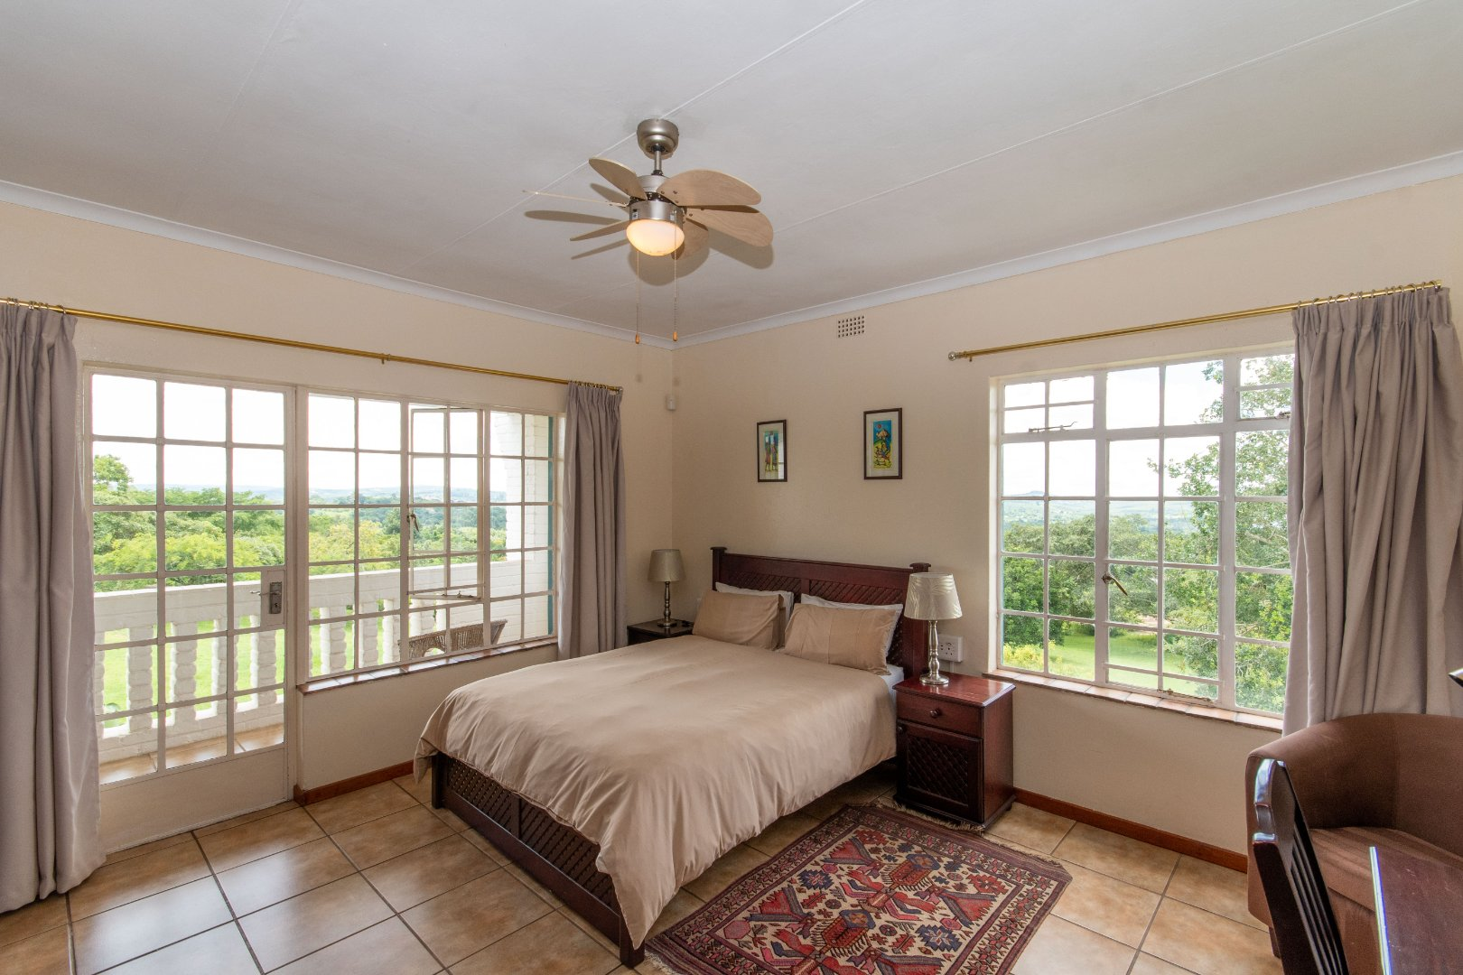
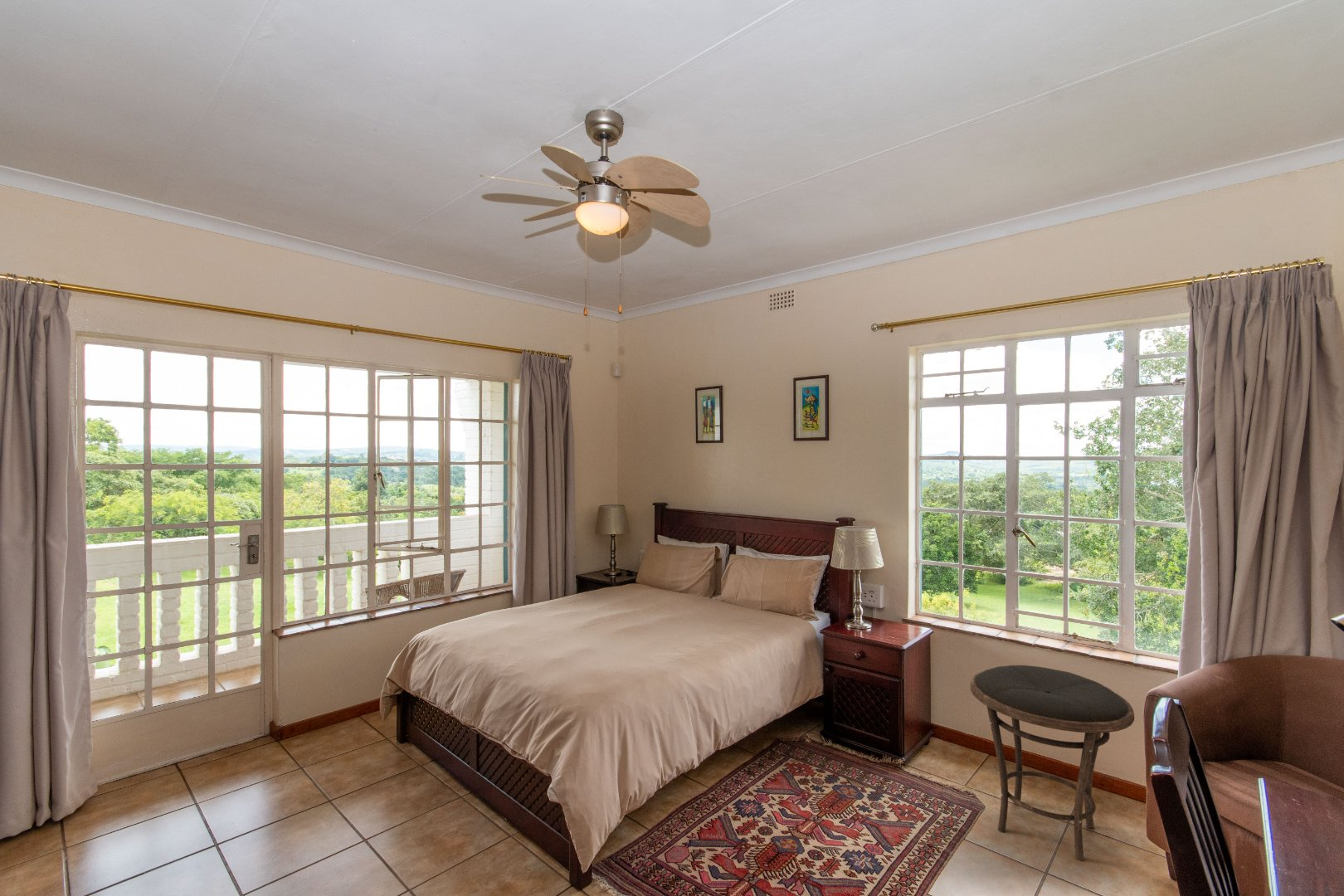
+ side table [969,665,1135,862]
